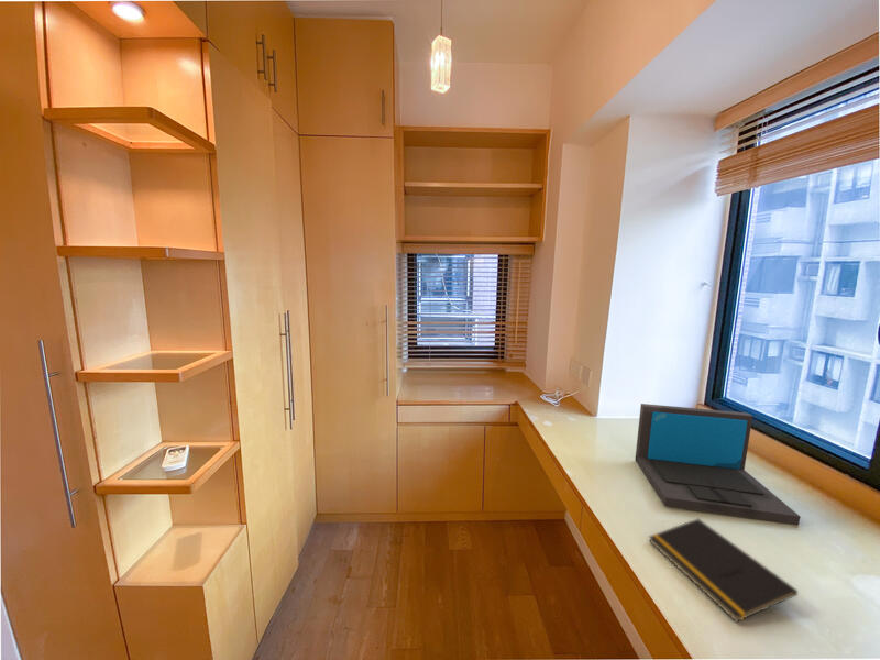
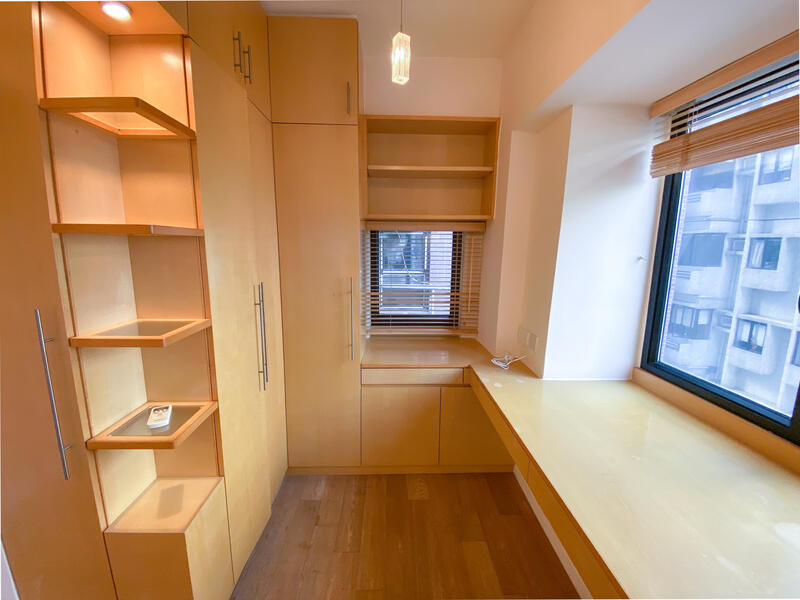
- laptop [634,403,801,526]
- notepad [648,518,799,623]
